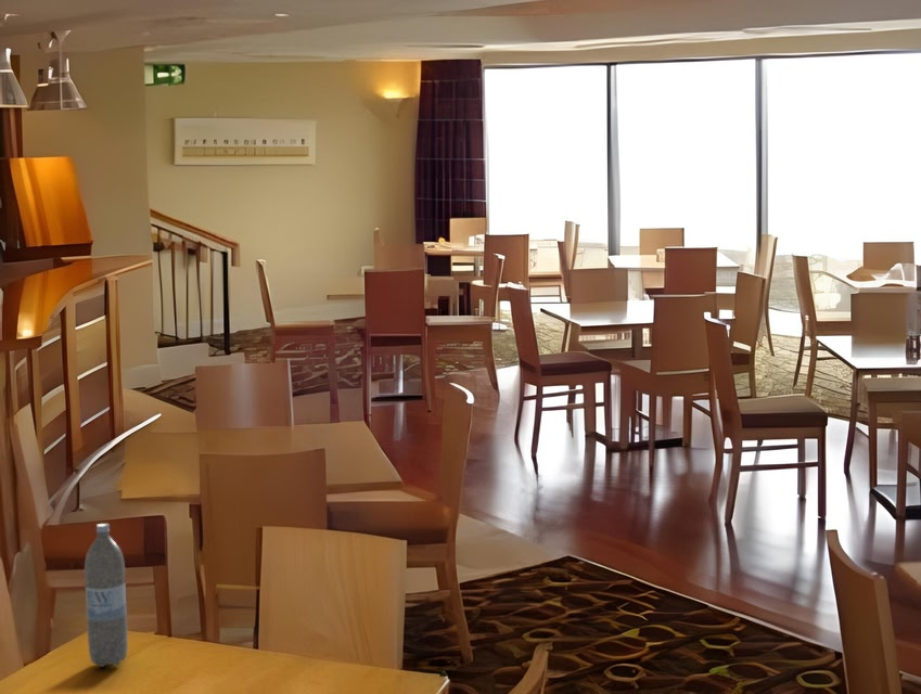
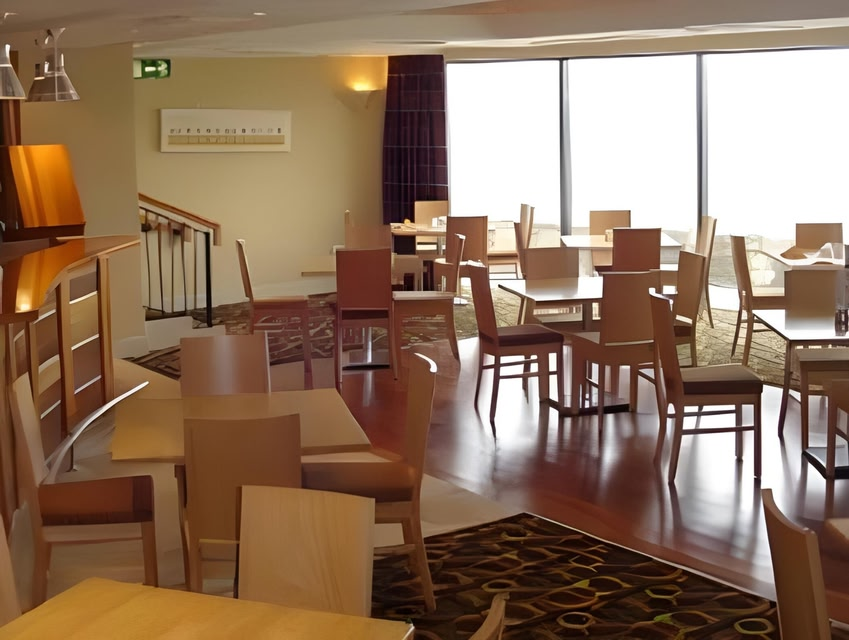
- water bottle [84,523,129,668]
